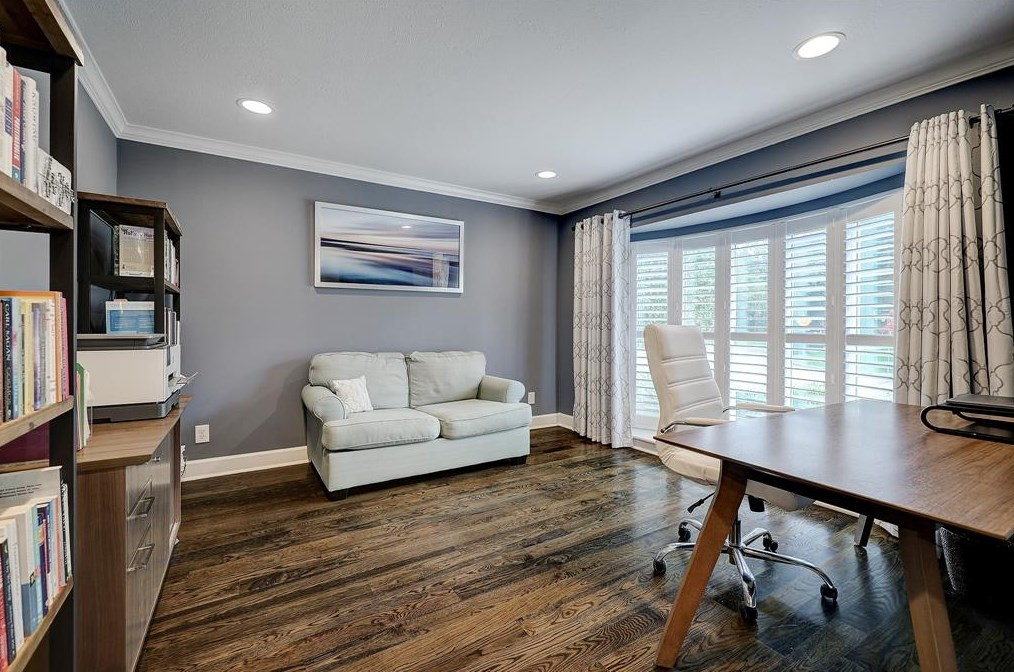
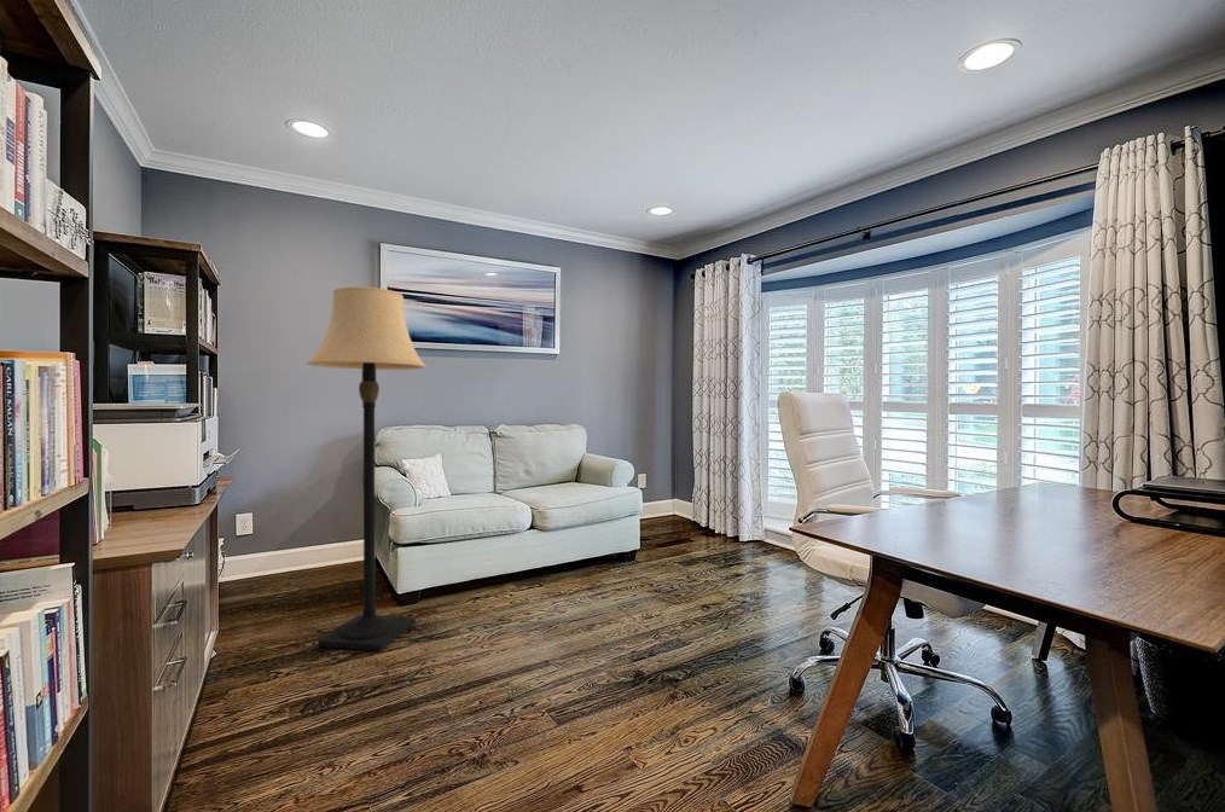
+ lamp [306,285,428,652]
